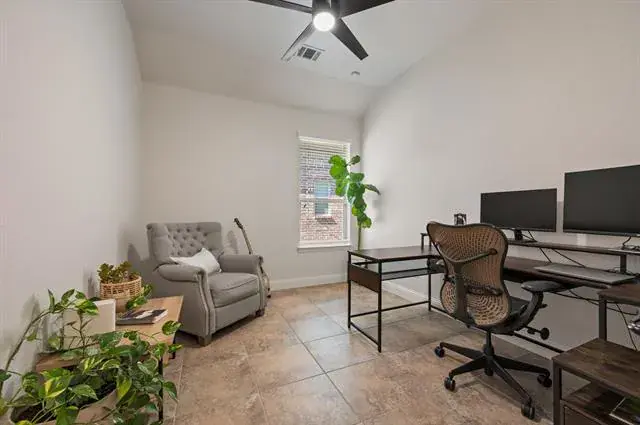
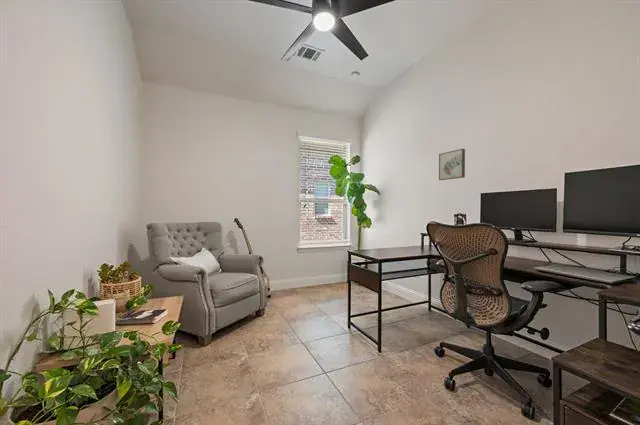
+ wall art [438,148,466,181]
